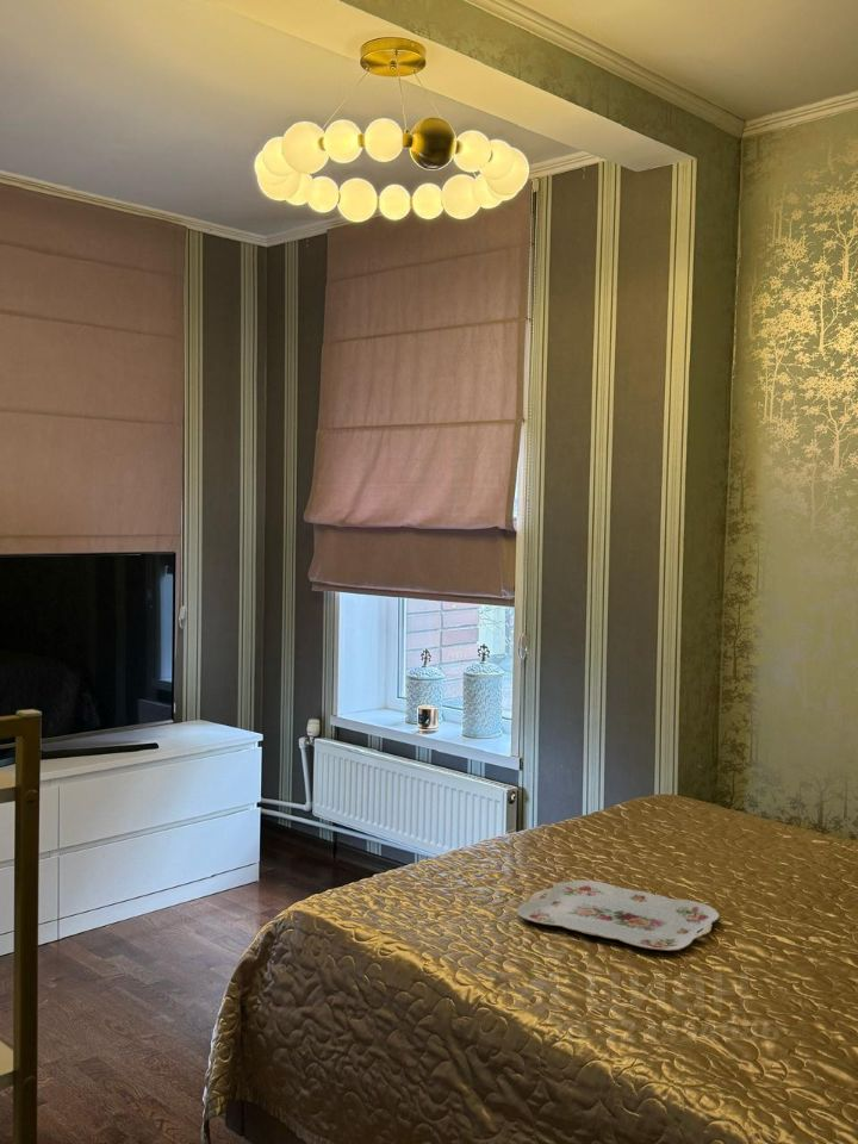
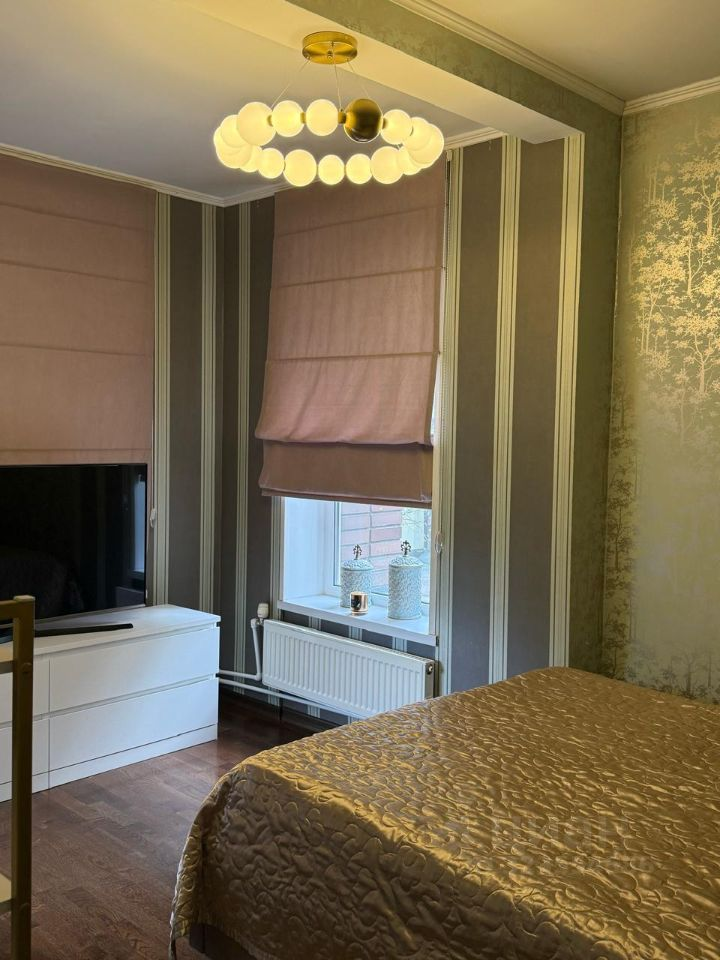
- serving tray [516,879,720,952]
